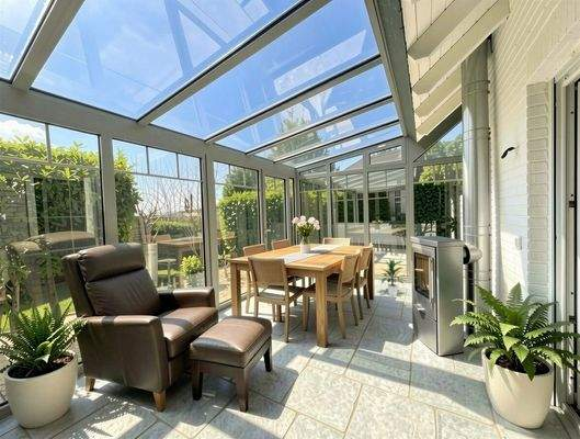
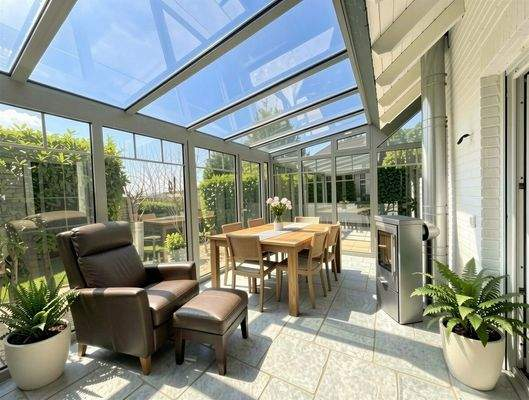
- indoor plant [380,258,408,297]
